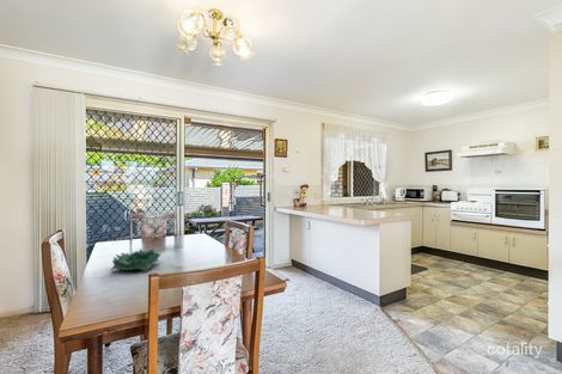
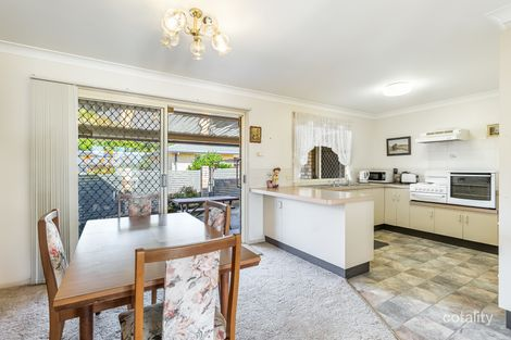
- decorative bowl [110,249,161,271]
